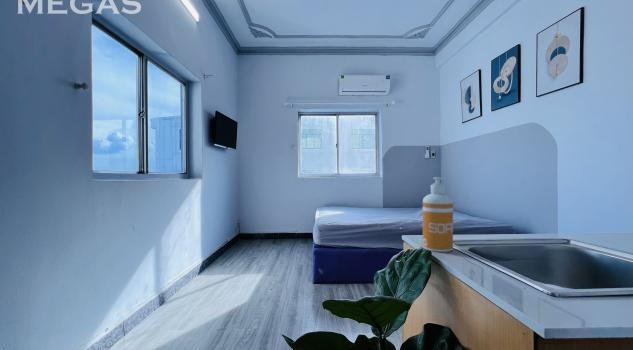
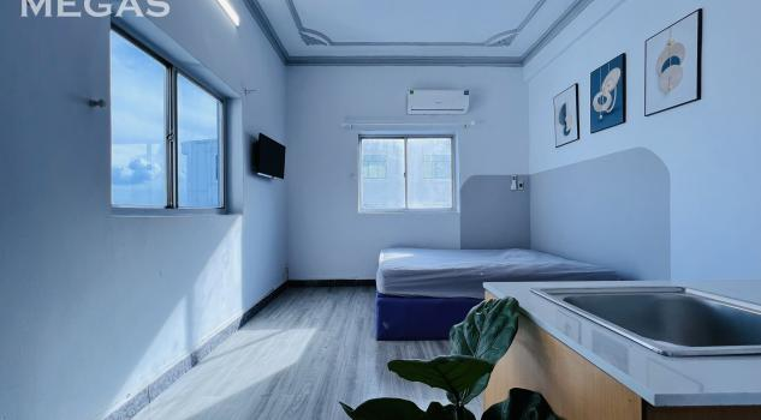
- soap dispenser [422,176,454,253]
